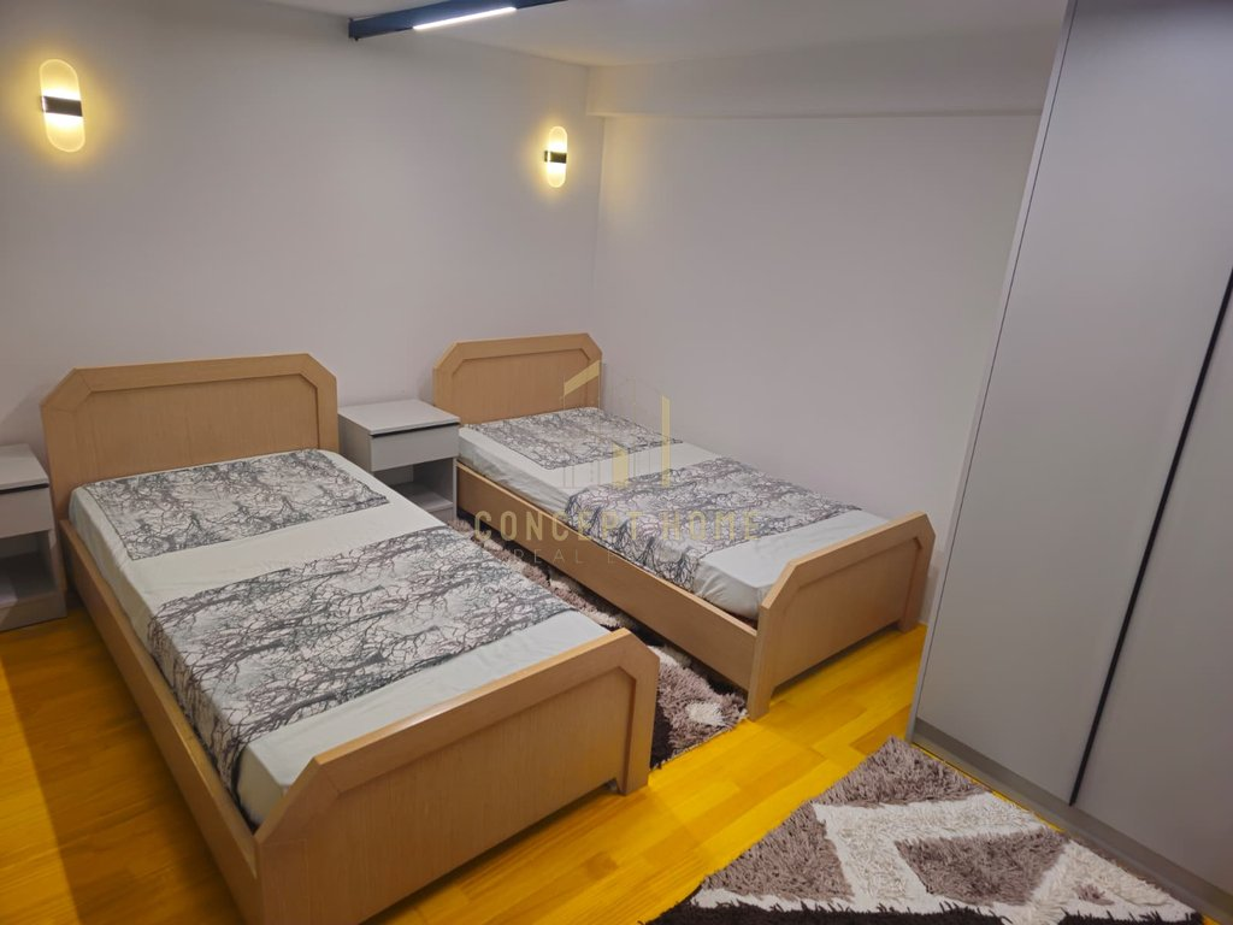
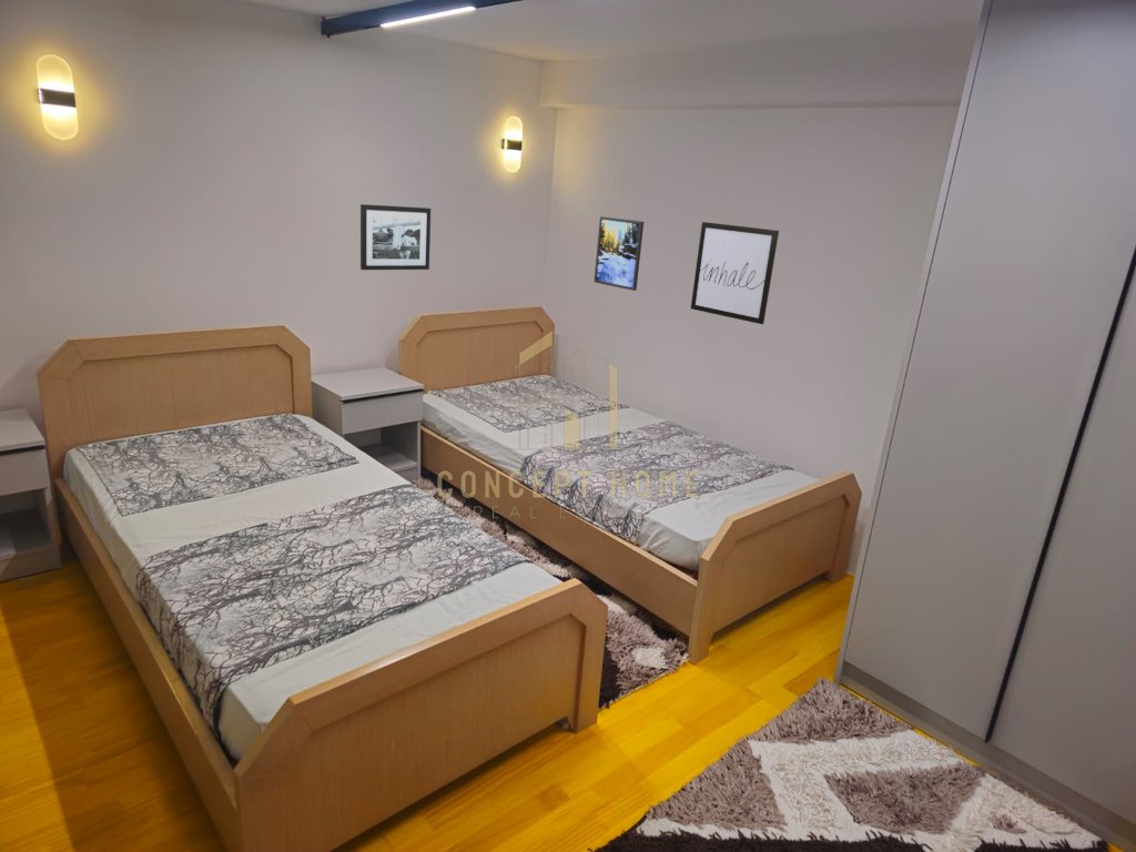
+ picture frame [359,203,432,271]
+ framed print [594,215,645,292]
+ wall art [690,221,780,325]
